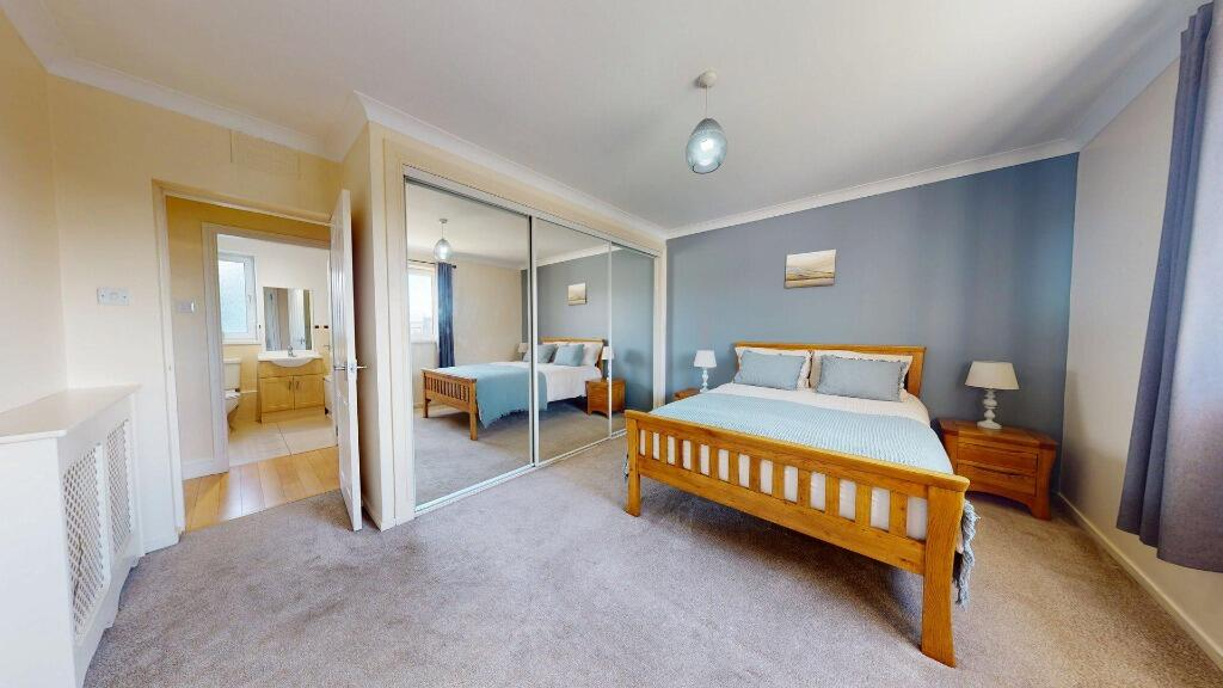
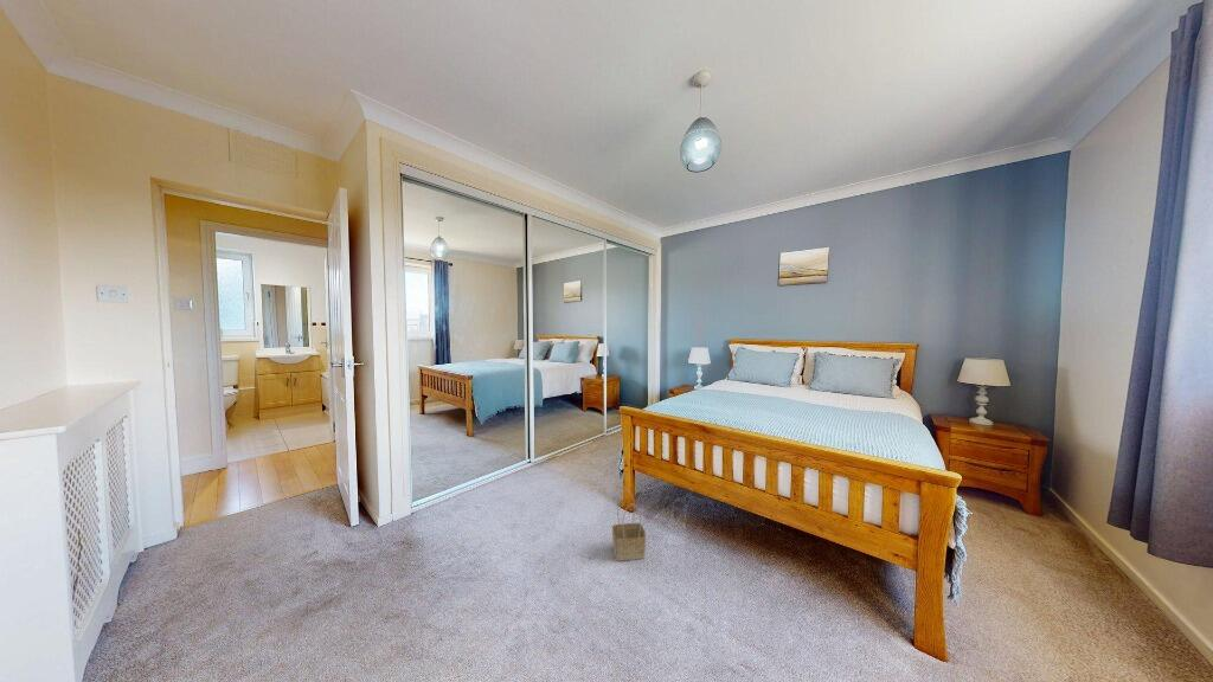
+ basket [611,489,647,562]
